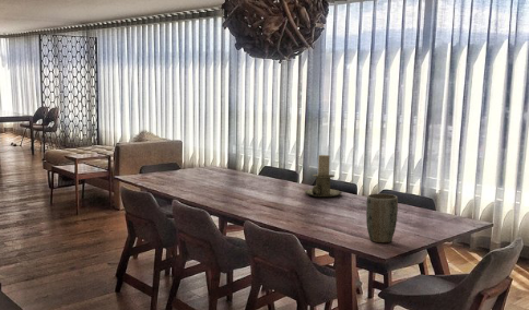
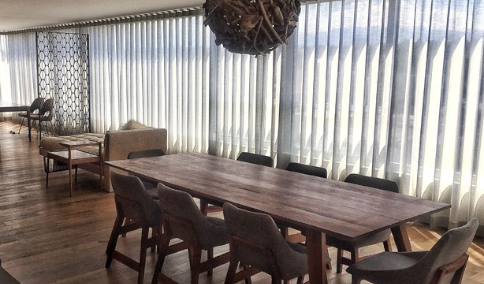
- candle holder [304,154,343,198]
- plant pot [365,192,399,243]
